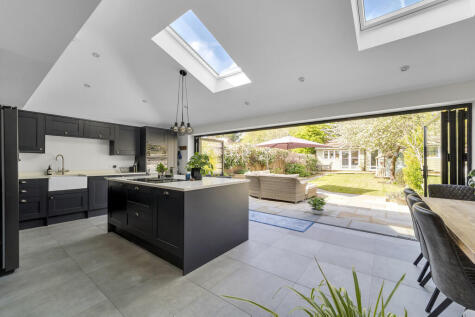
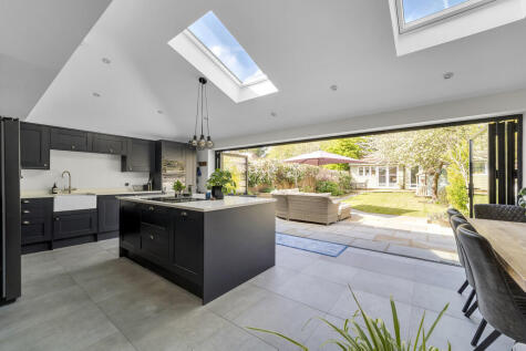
- potted plant [307,195,327,216]
